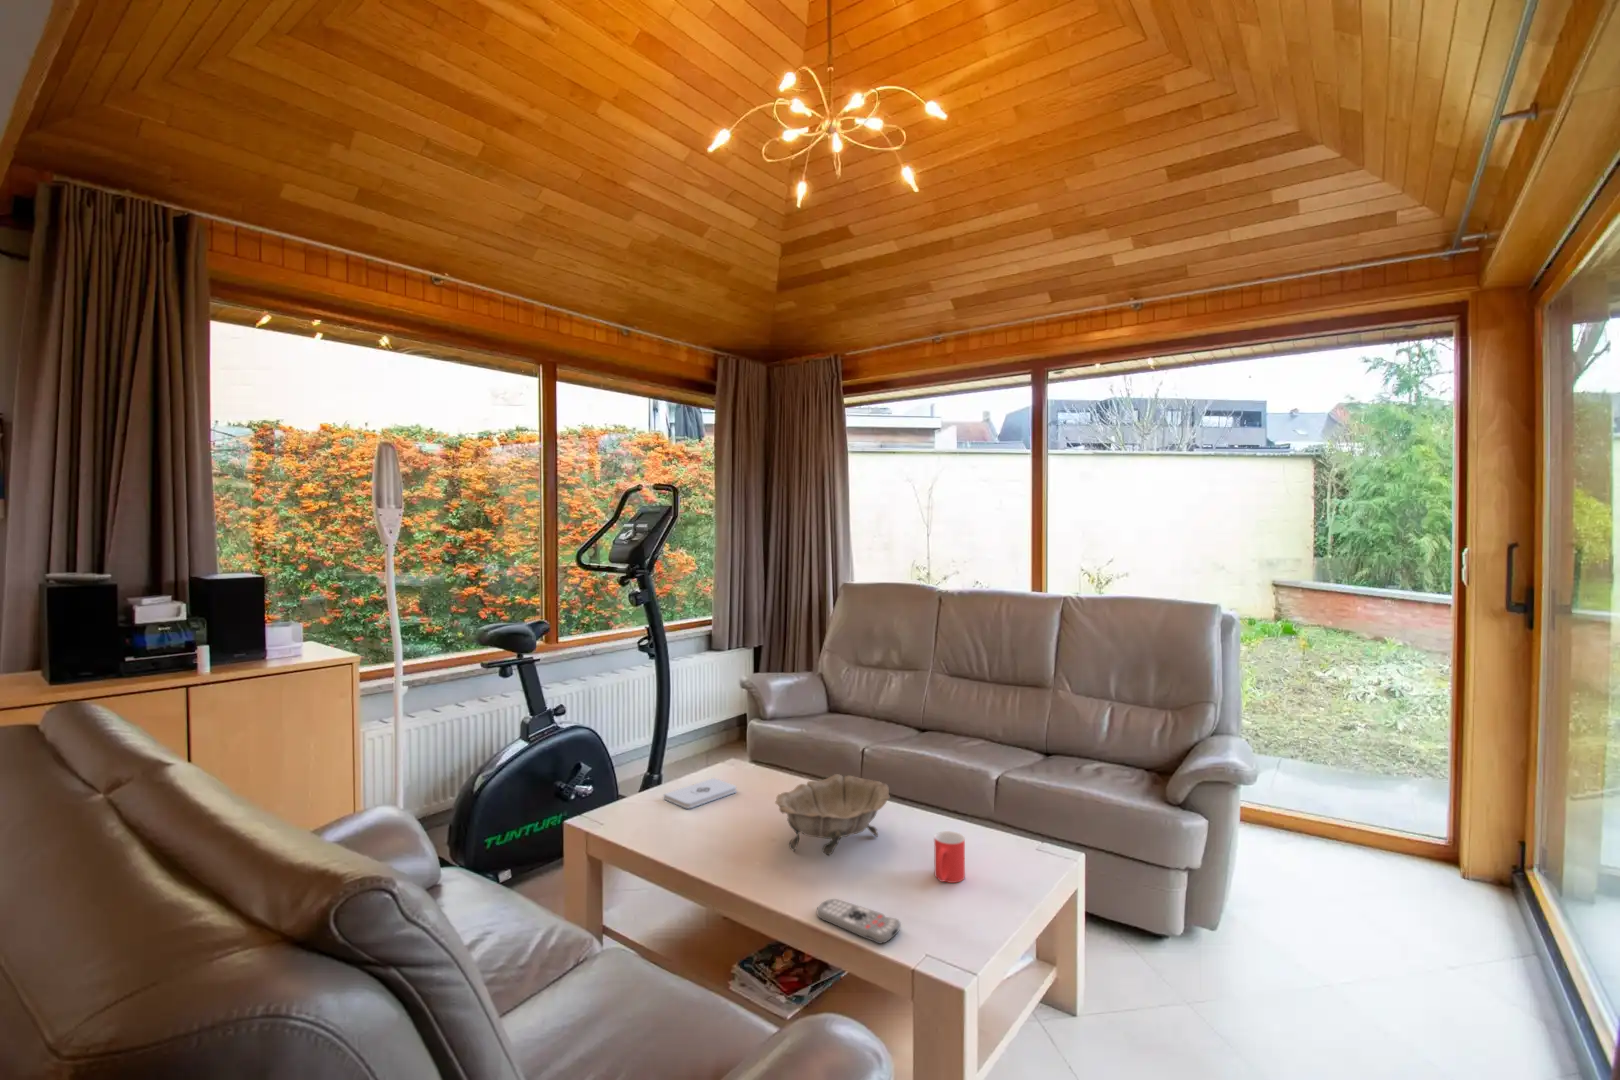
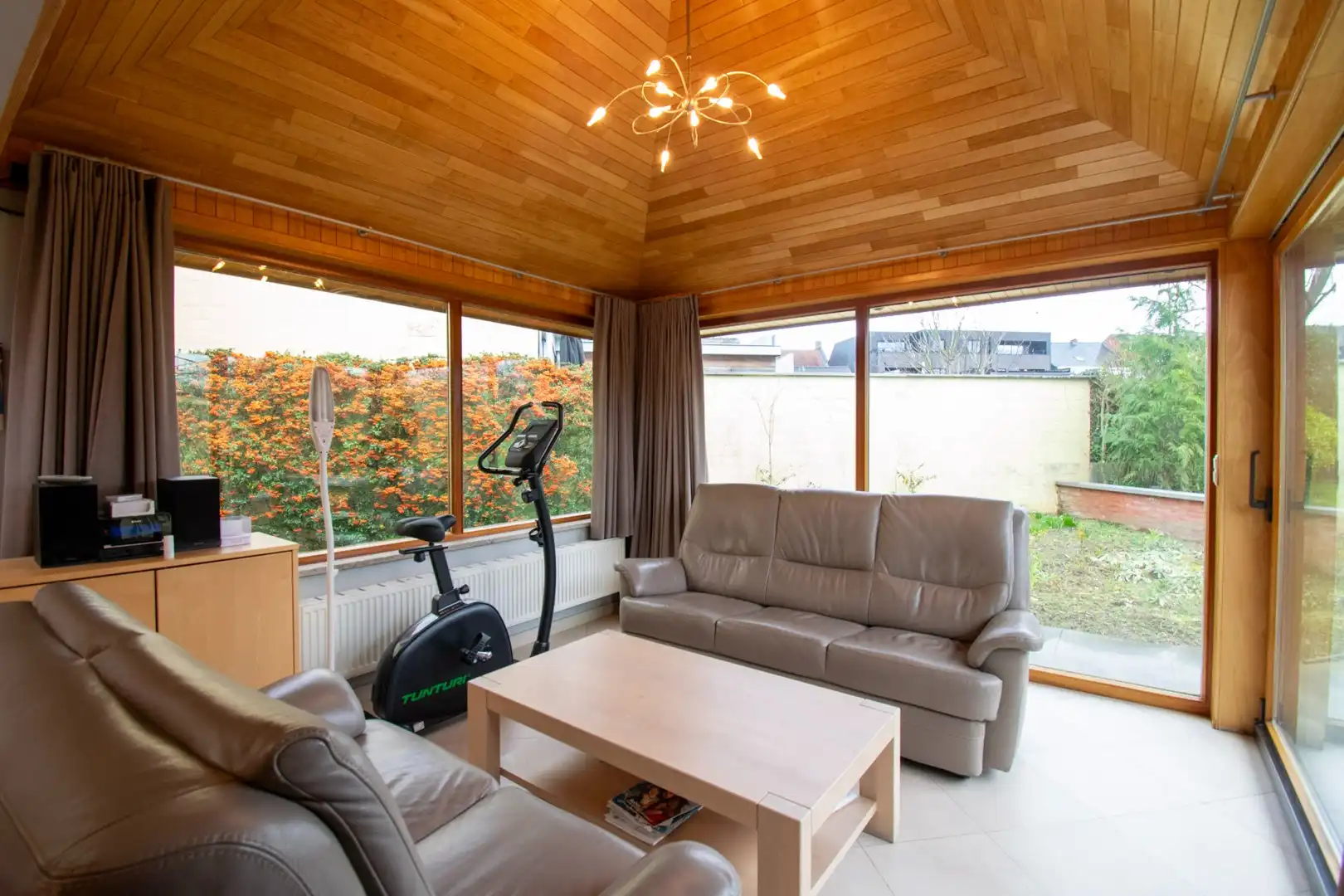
- mug [933,830,965,884]
- remote control [816,898,902,945]
- notepad [663,777,738,810]
- decorative bowl [774,773,891,857]
